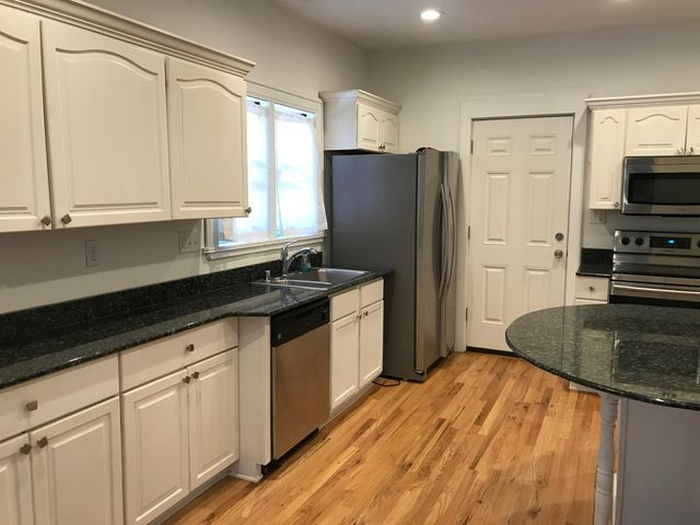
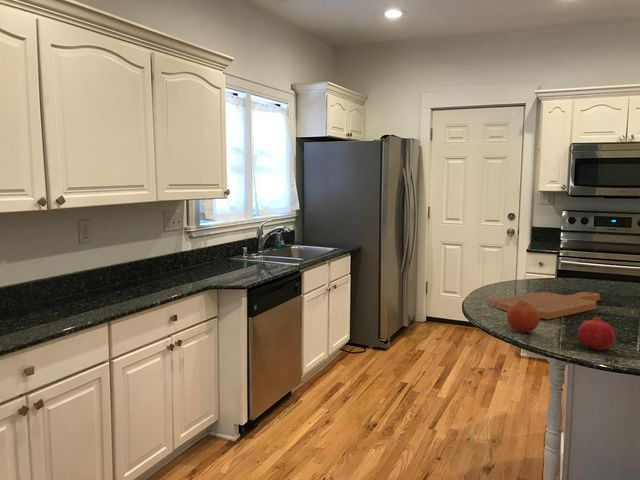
+ fruit [577,314,616,351]
+ cutting board [488,291,601,320]
+ fruit [506,301,541,333]
